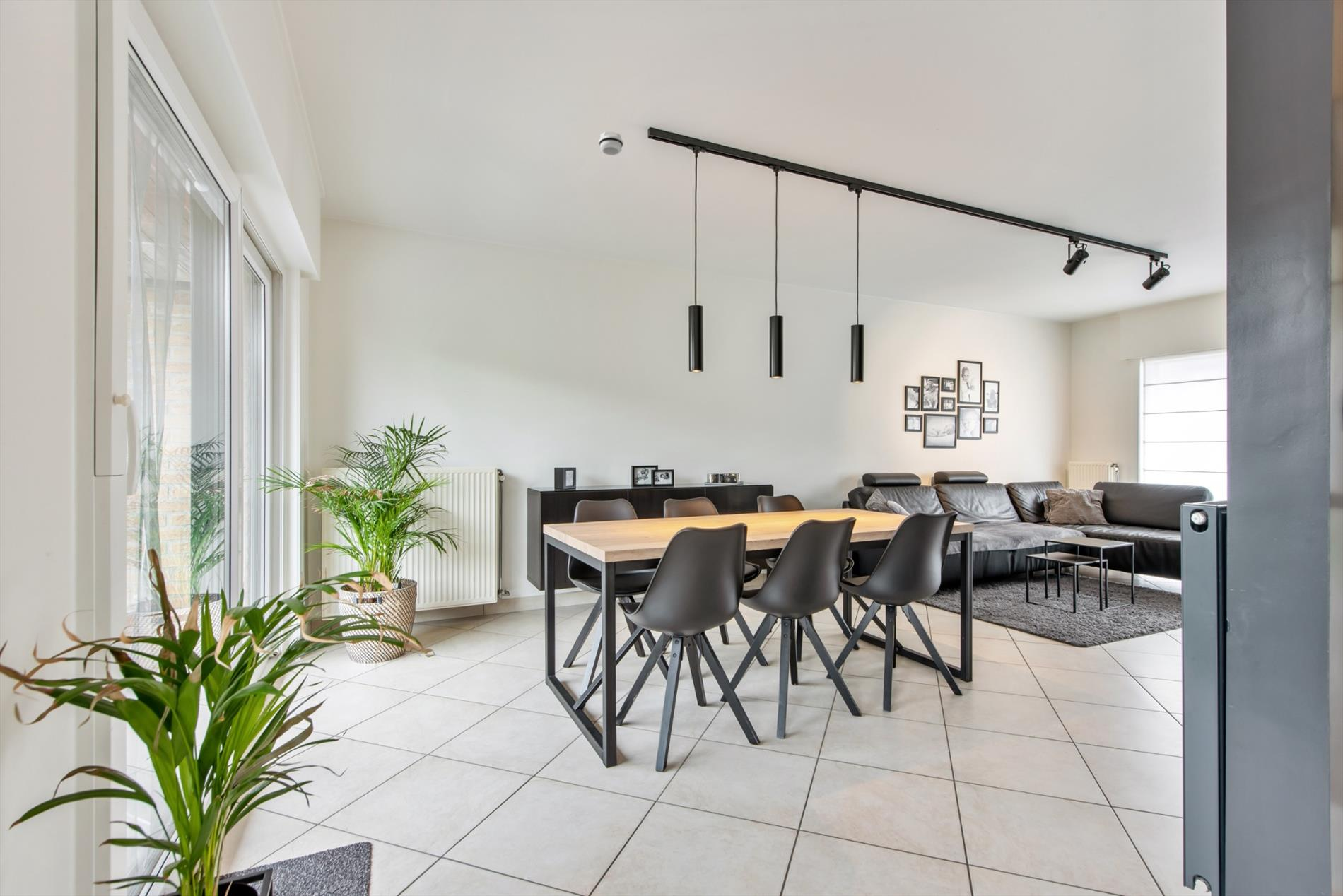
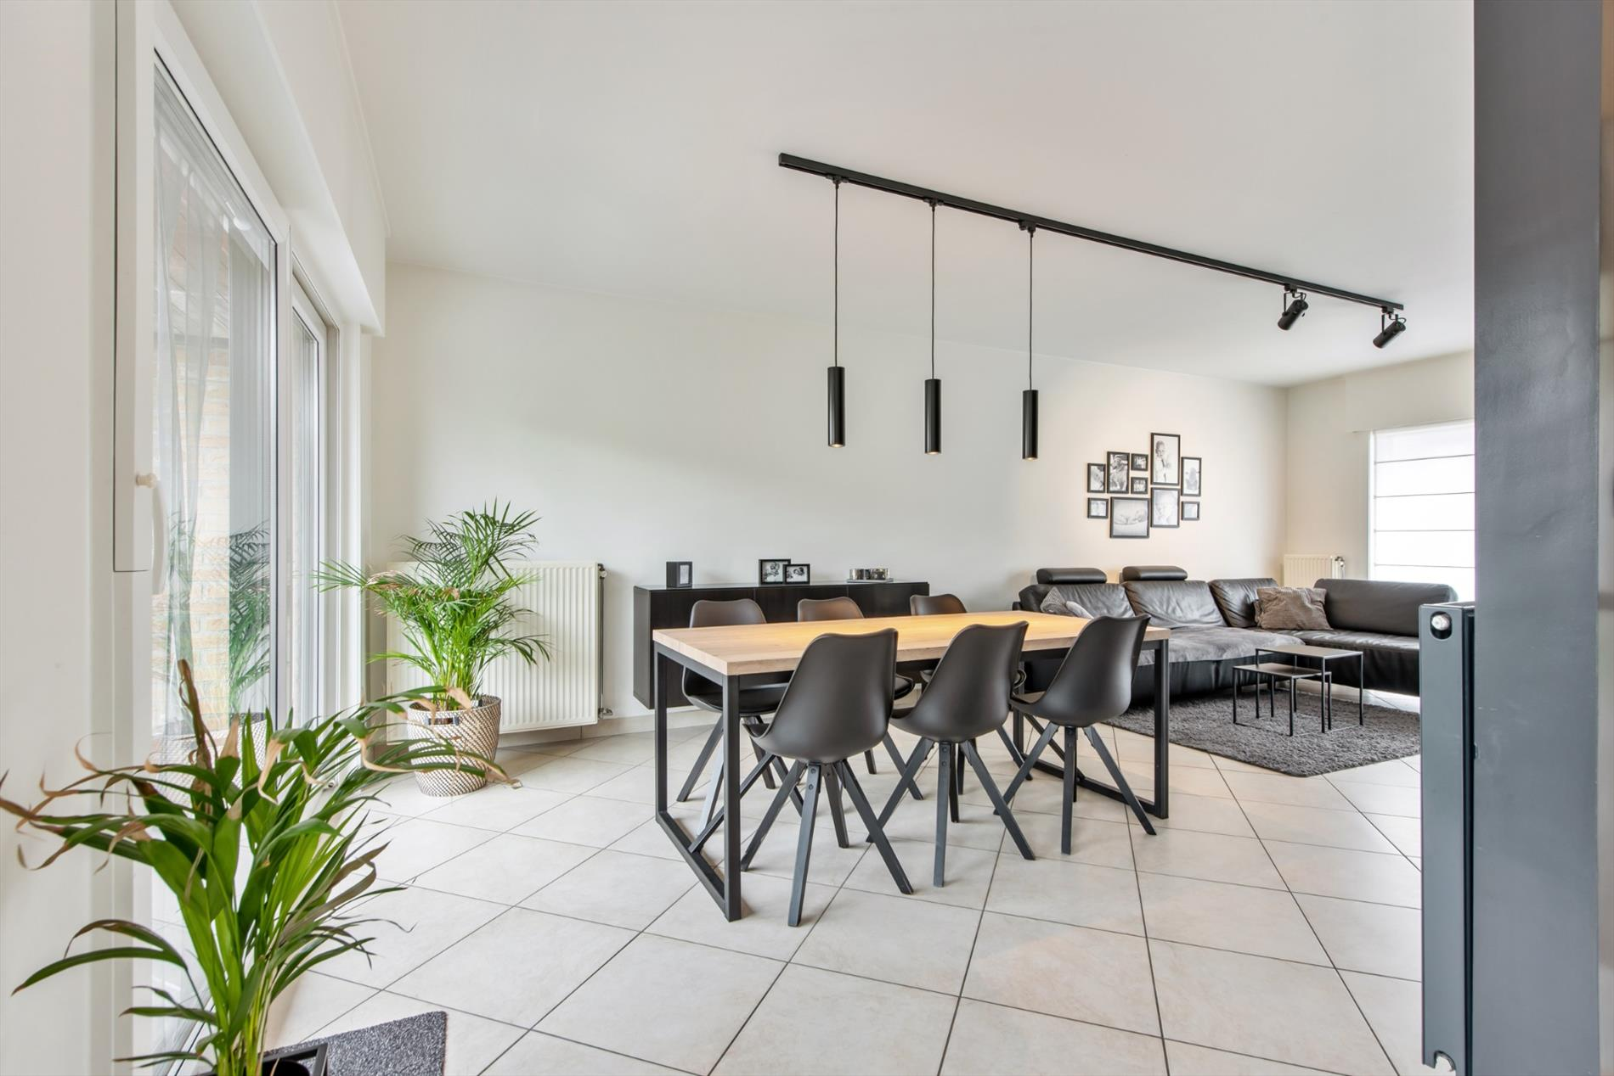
- smoke detector [598,131,624,156]
